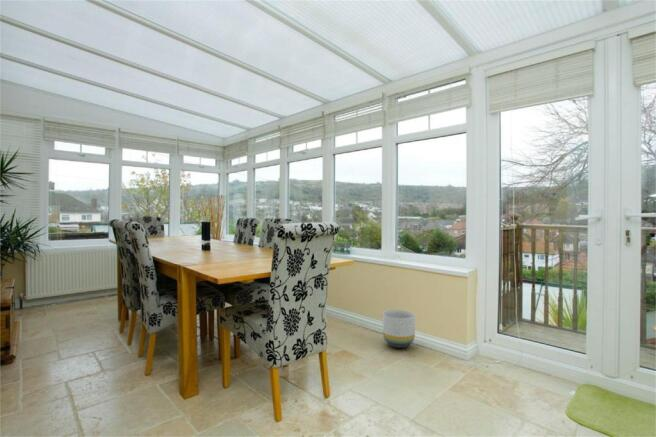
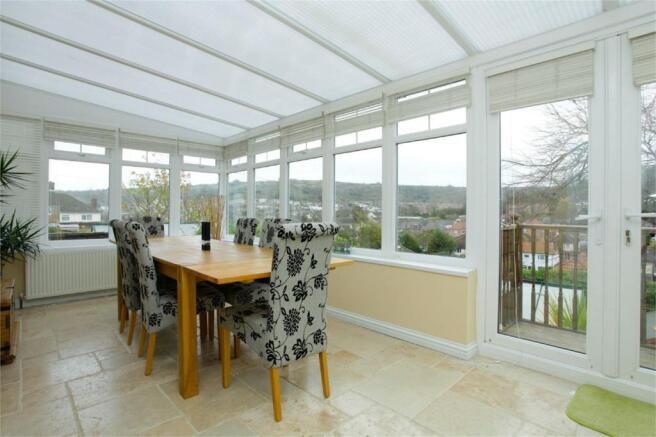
- planter [382,309,416,349]
